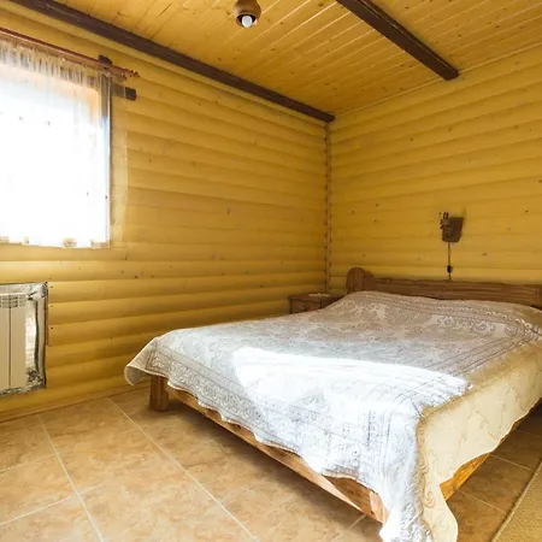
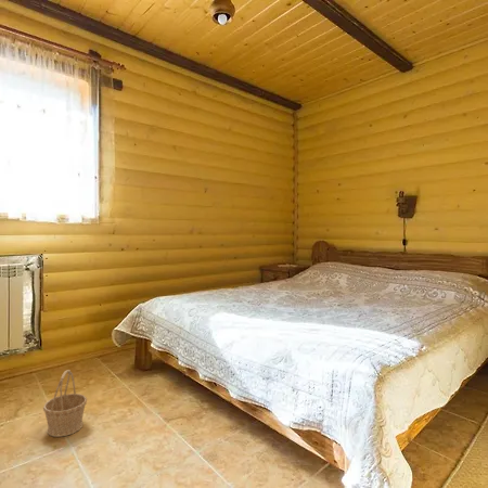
+ basket [42,369,88,438]
